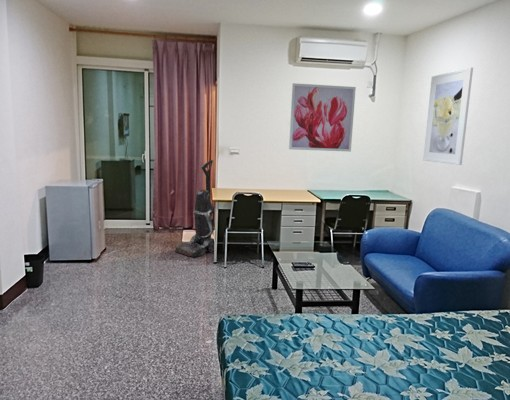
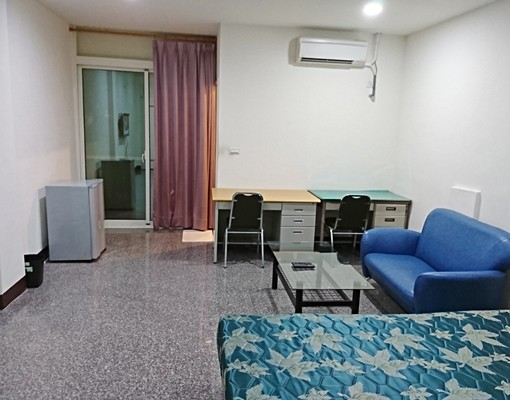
- vacuum cleaner [174,159,215,258]
- wall art [288,82,357,153]
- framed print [422,66,474,166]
